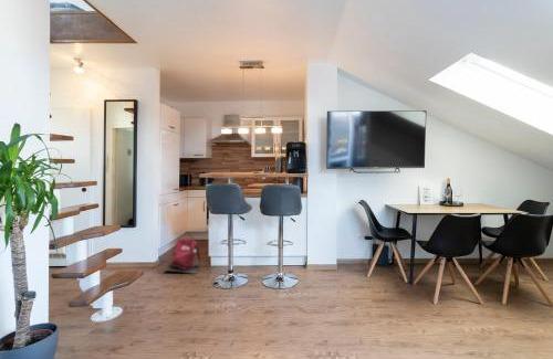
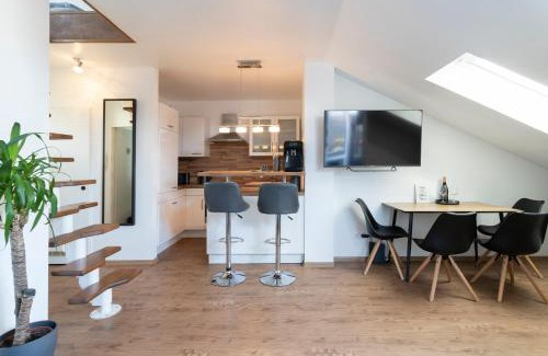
- backpack [163,232,205,275]
